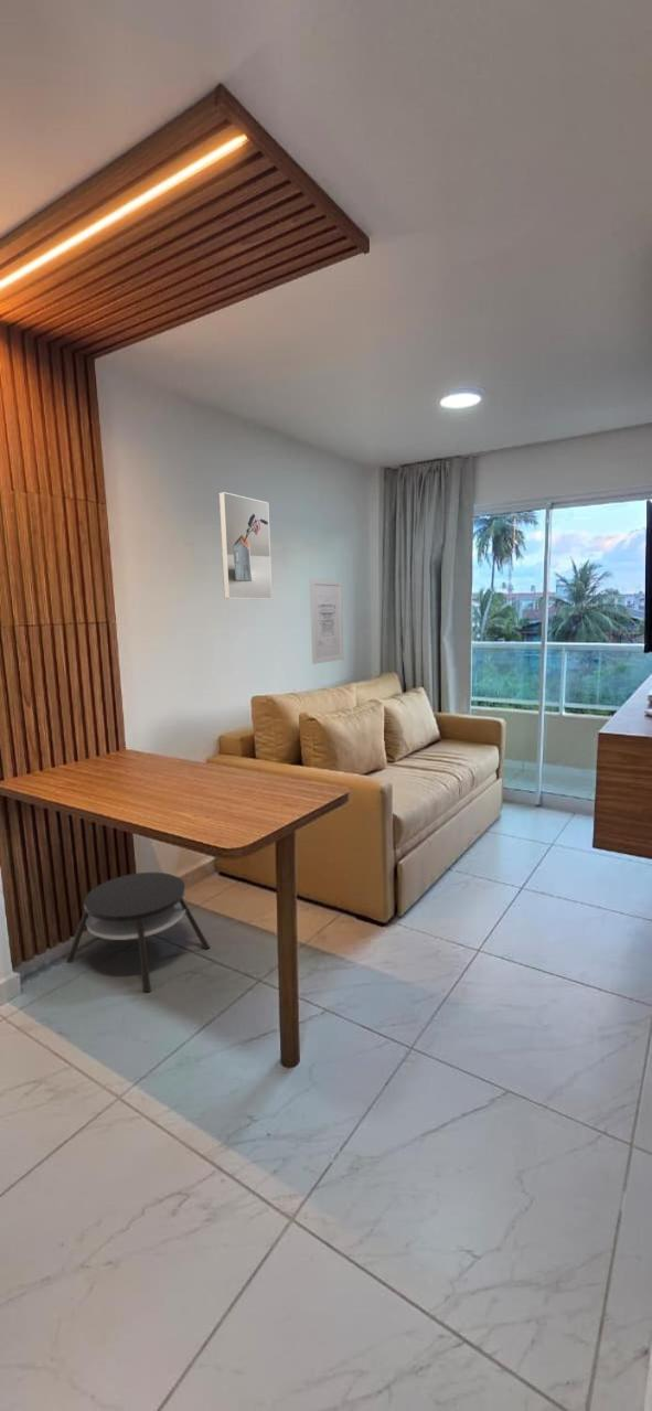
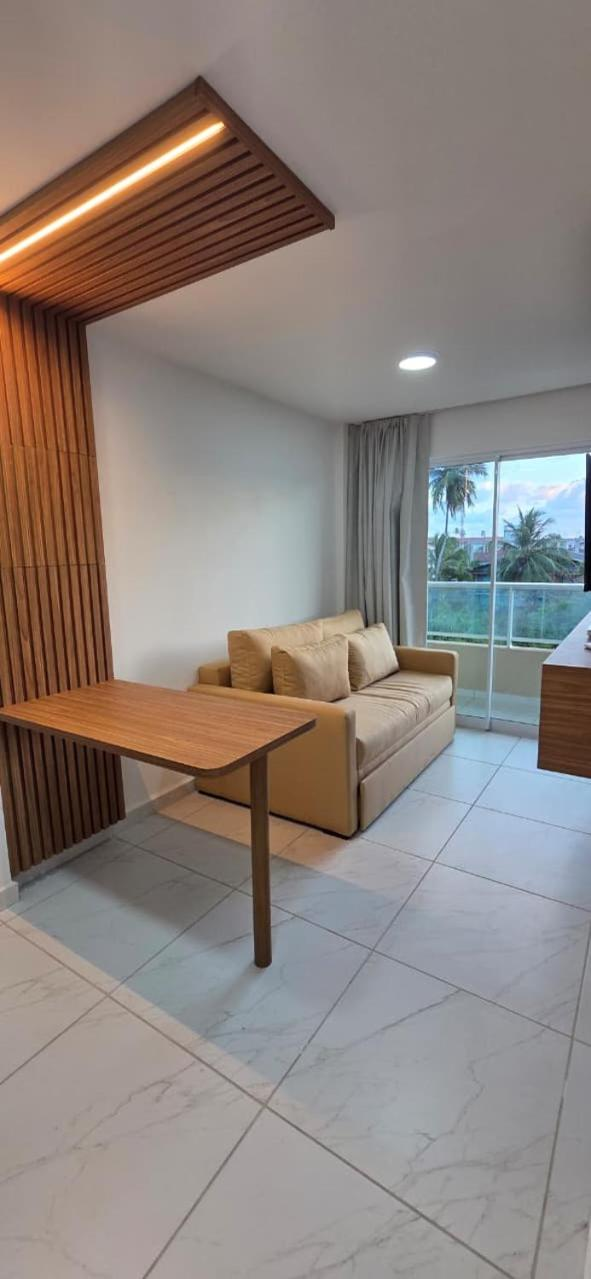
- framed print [217,491,274,600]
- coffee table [65,872,211,994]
- wall art [309,578,344,665]
